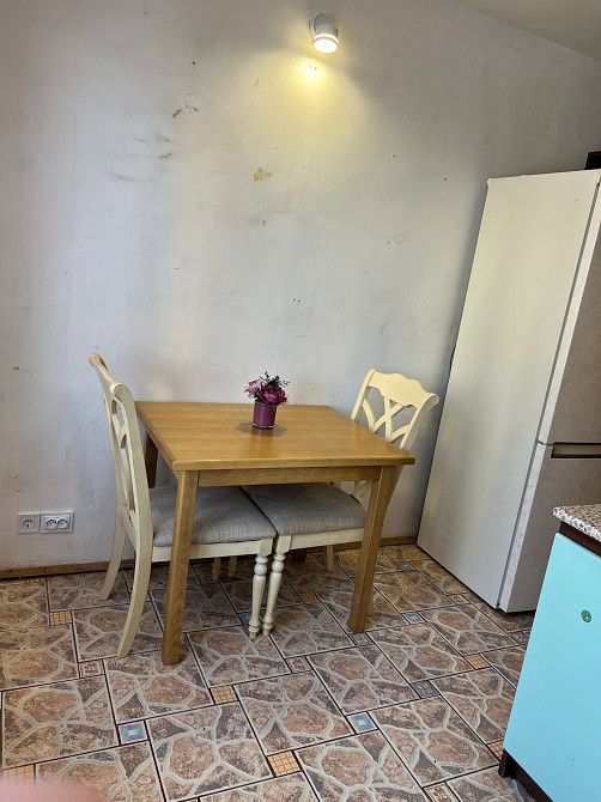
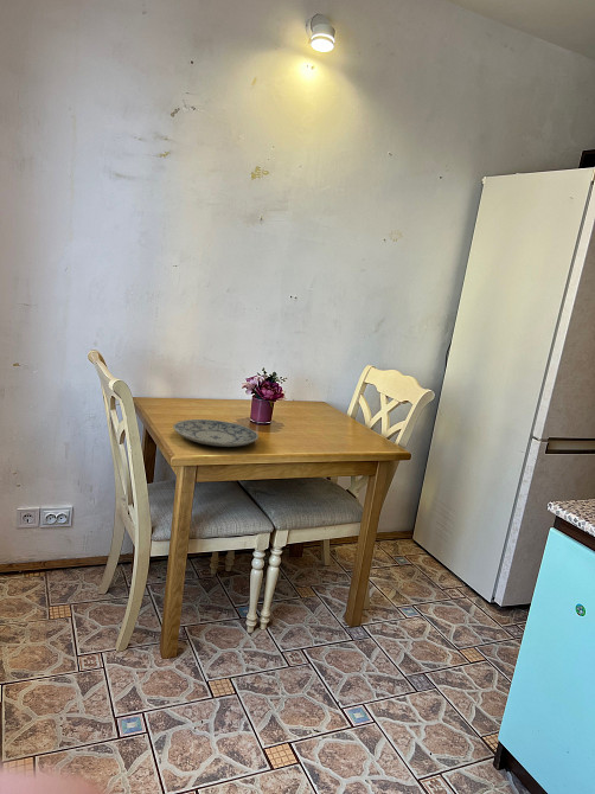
+ plate [172,418,260,448]
